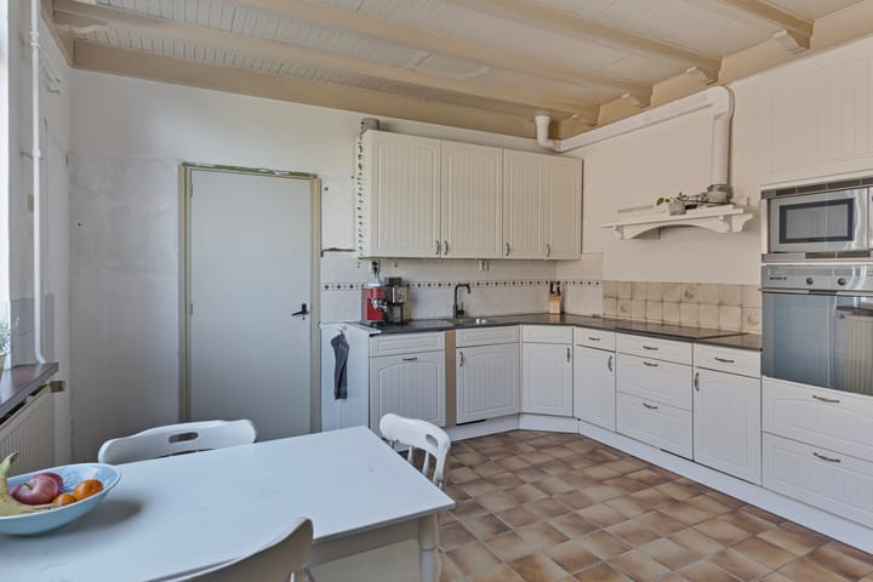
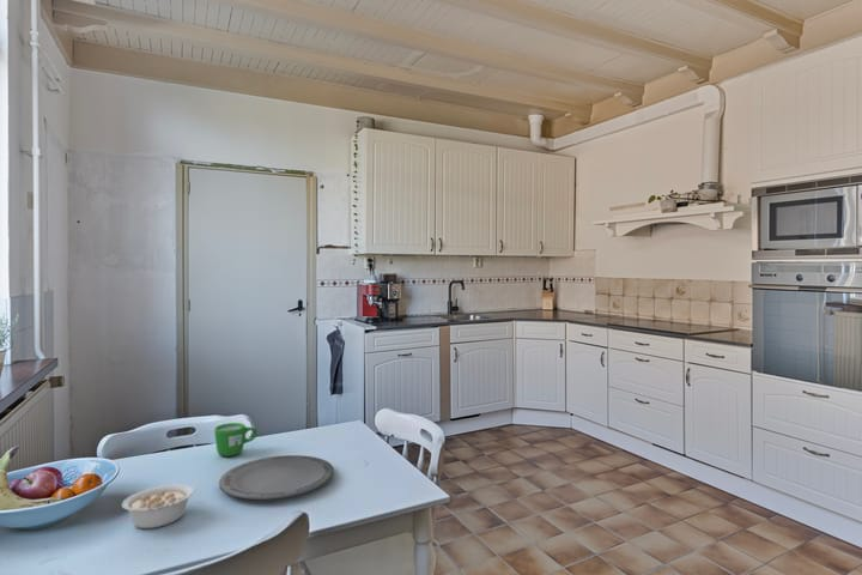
+ mug [213,422,259,458]
+ plate [218,454,335,501]
+ legume [121,483,207,529]
